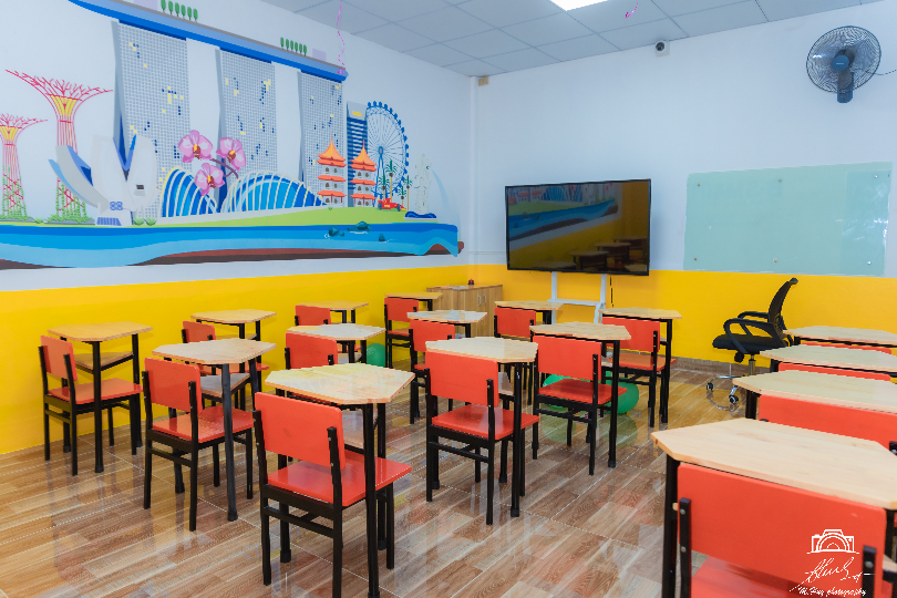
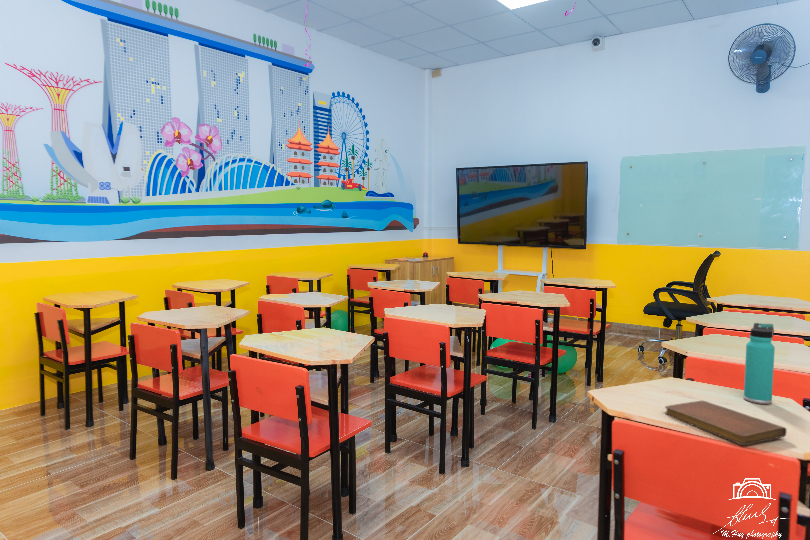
+ thermos bottle [743,322,776,405]
+ notebook [664,400,788,447]
